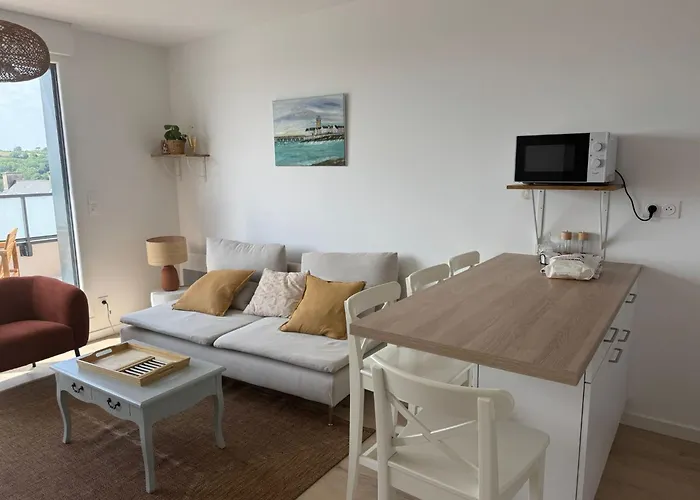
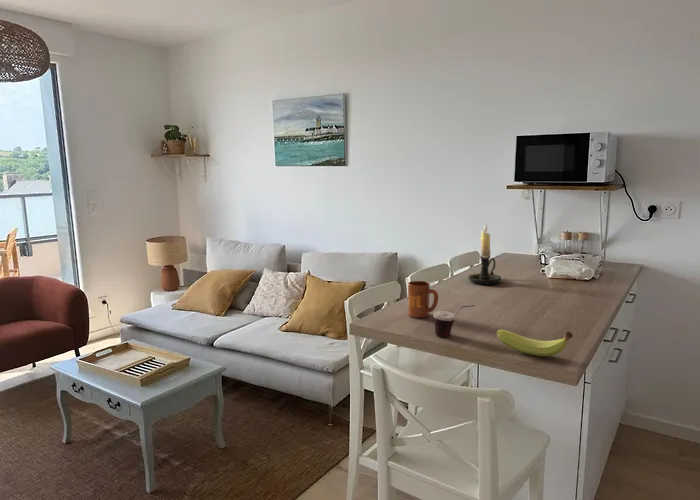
+ fruit [496,329,574,358]
+ mug [407,280,439,319]
+ cup [432,304,476,338]
+ candle holder [467,222,502,286]
